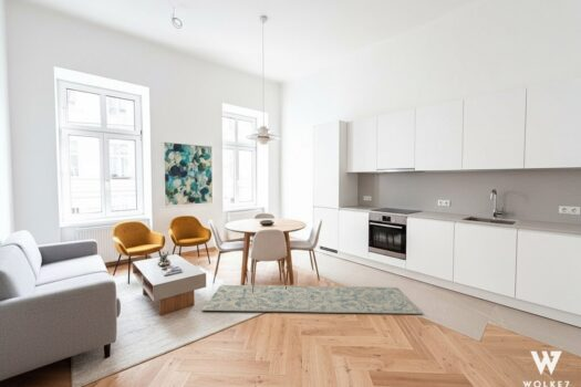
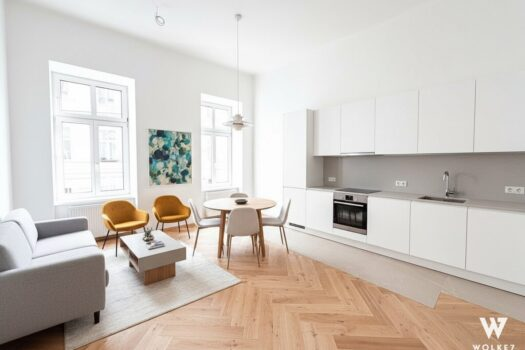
- rug [200,284,424,315]
